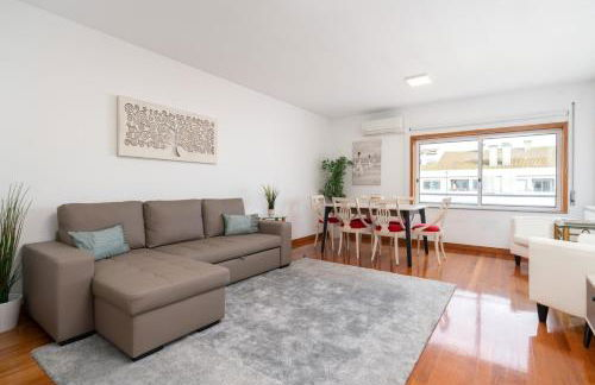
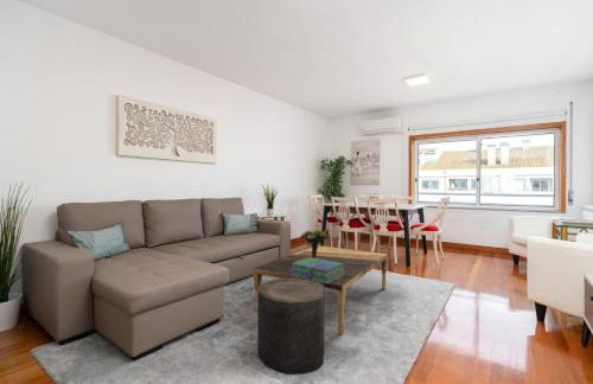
+ coffee table [251,244,389,335]
+ stool [256,279,325,376]
+ stack of books [291,257,345,283]
+ bouquet [300,228,329,258]
